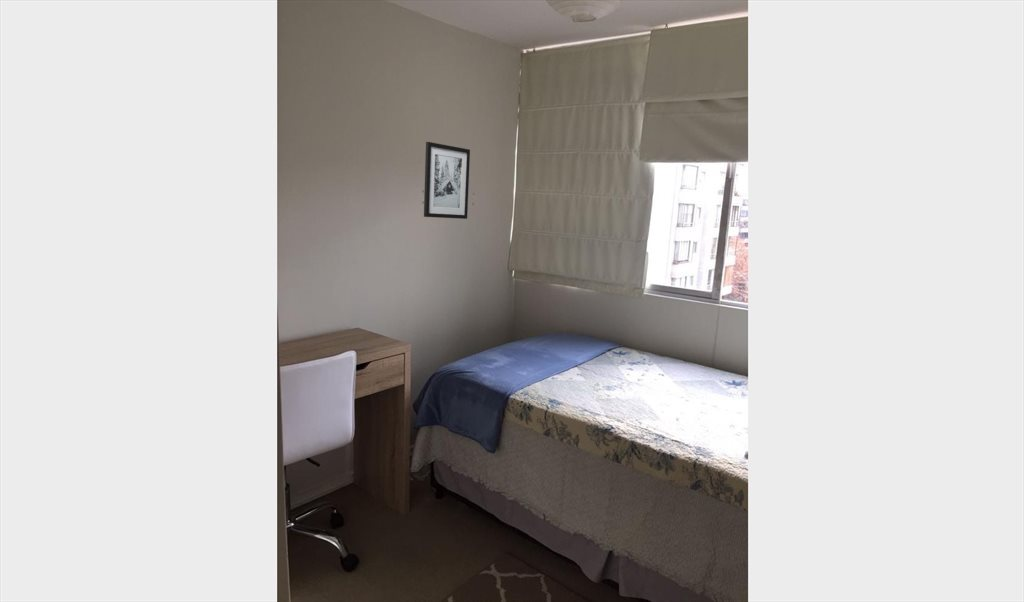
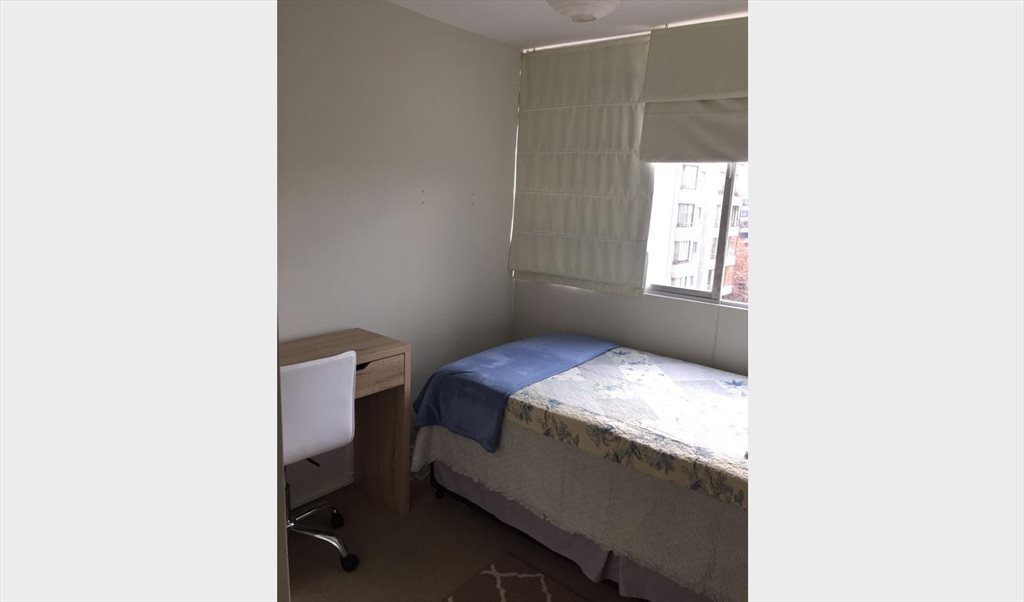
- wall art [423,141,471,220]
